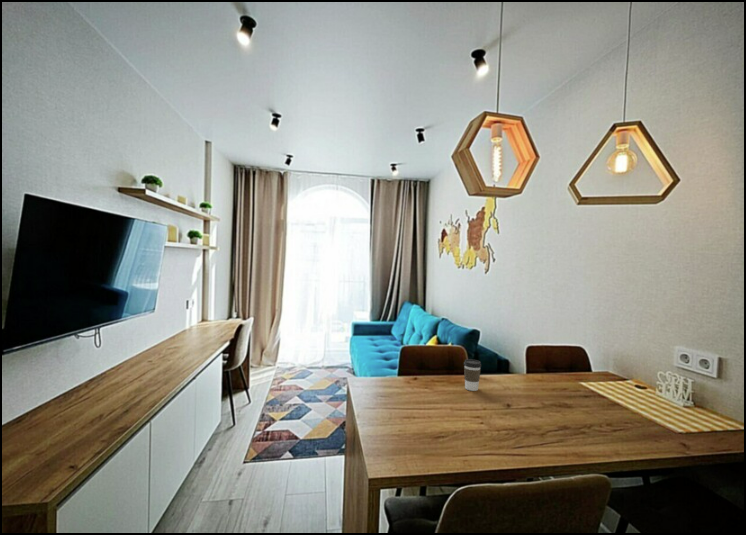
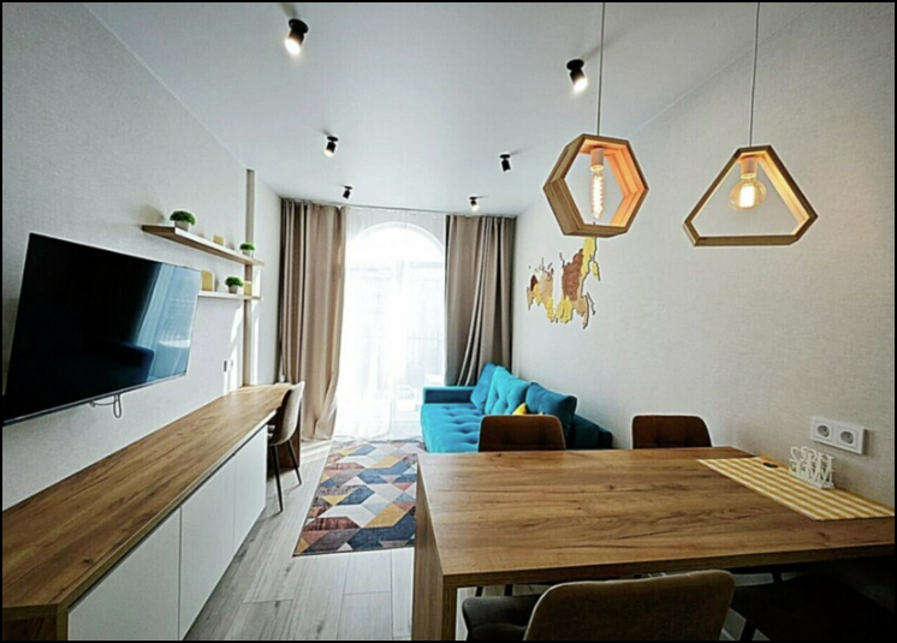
- coffee cup [463,358,482,392]
